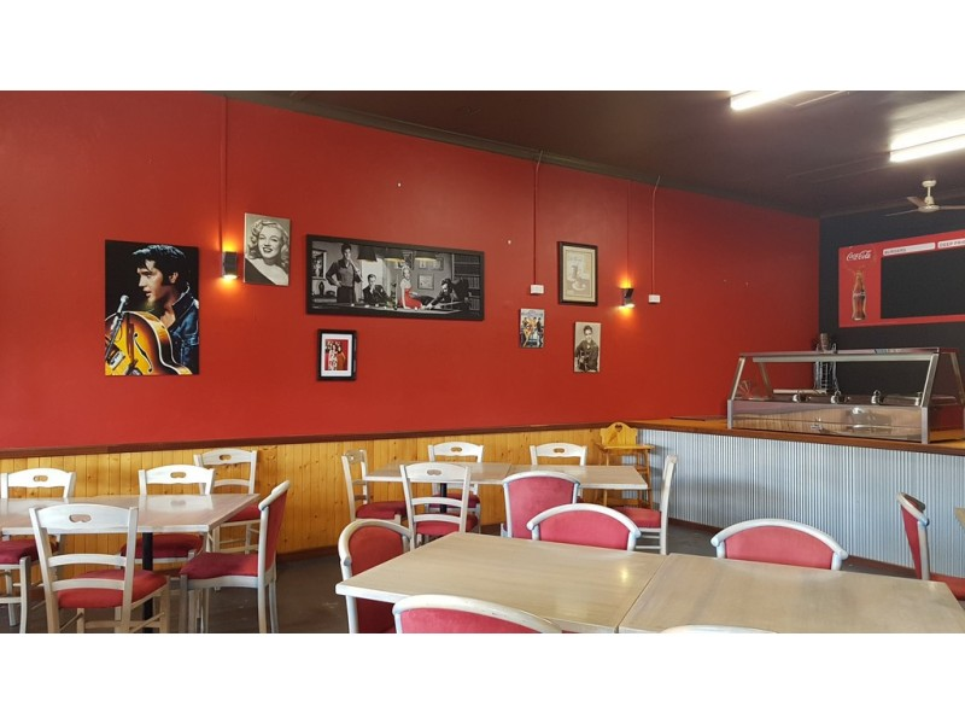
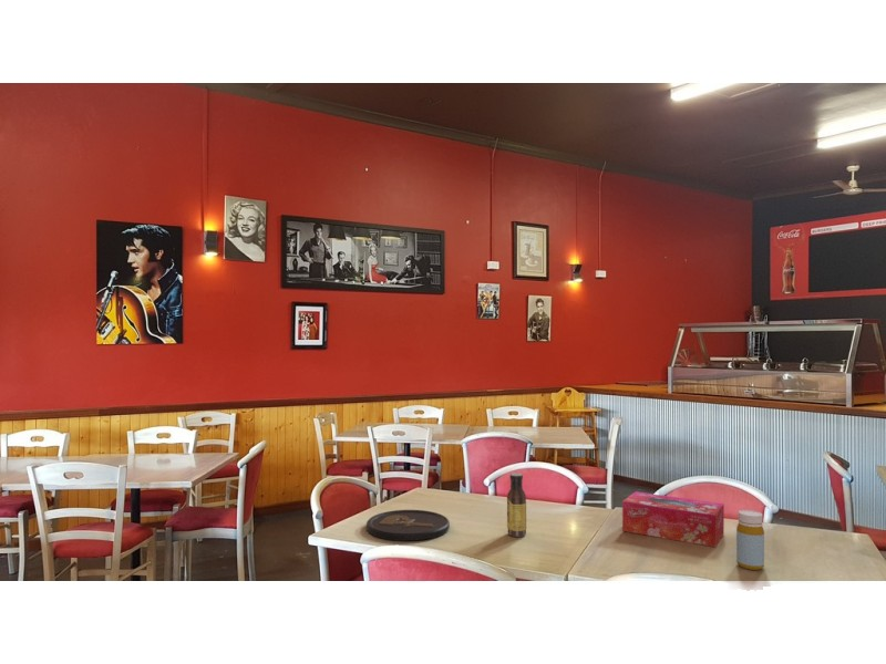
+ sauce bottle [506,473,527,538]
+ tissue box [621,490,725,548]
+ bottle [735,509,765,571]
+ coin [365,509,451,542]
